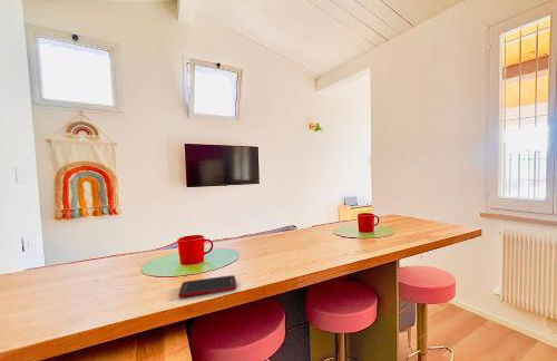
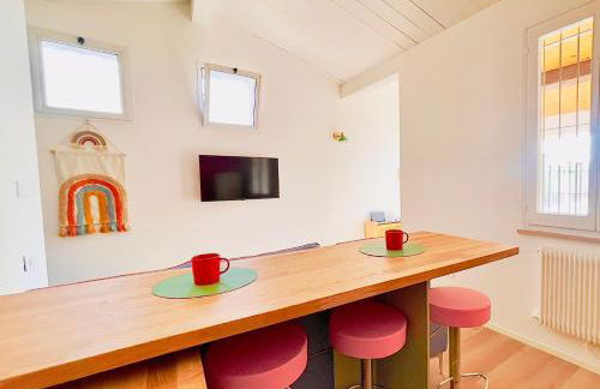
- cell phone [178,274,237,299]
